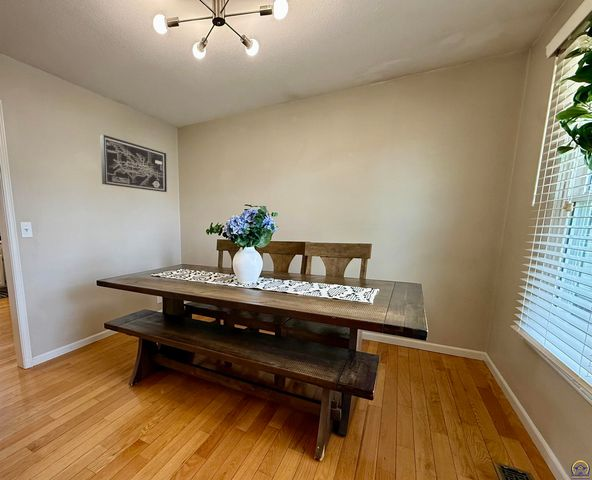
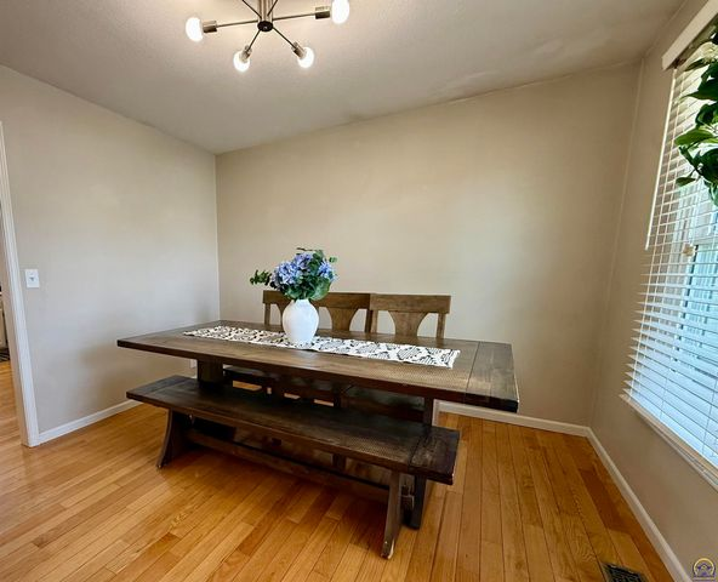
- wall art [99,134,168,193]
